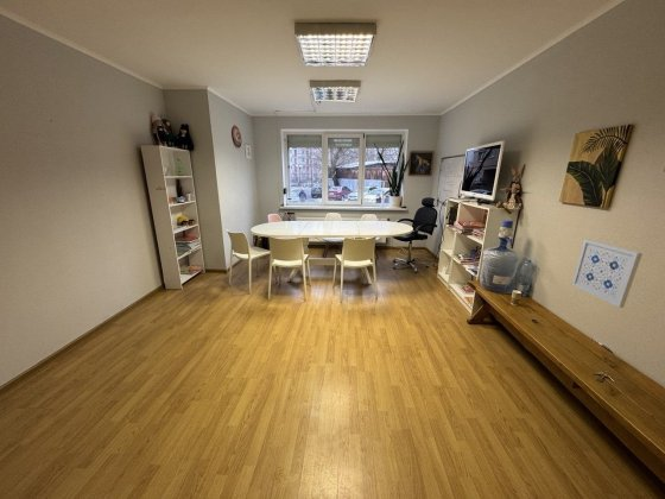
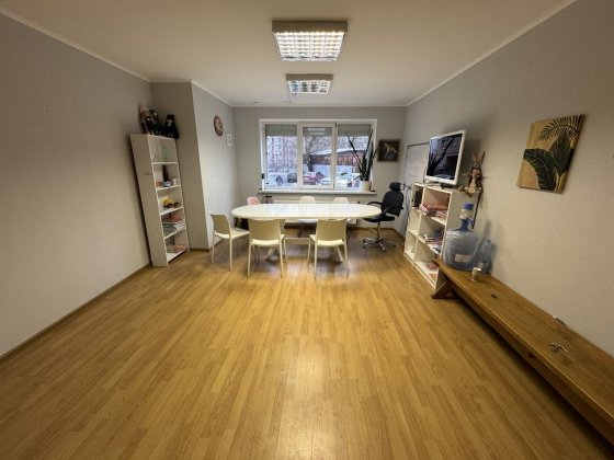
- wall art [570,238,644,309]
